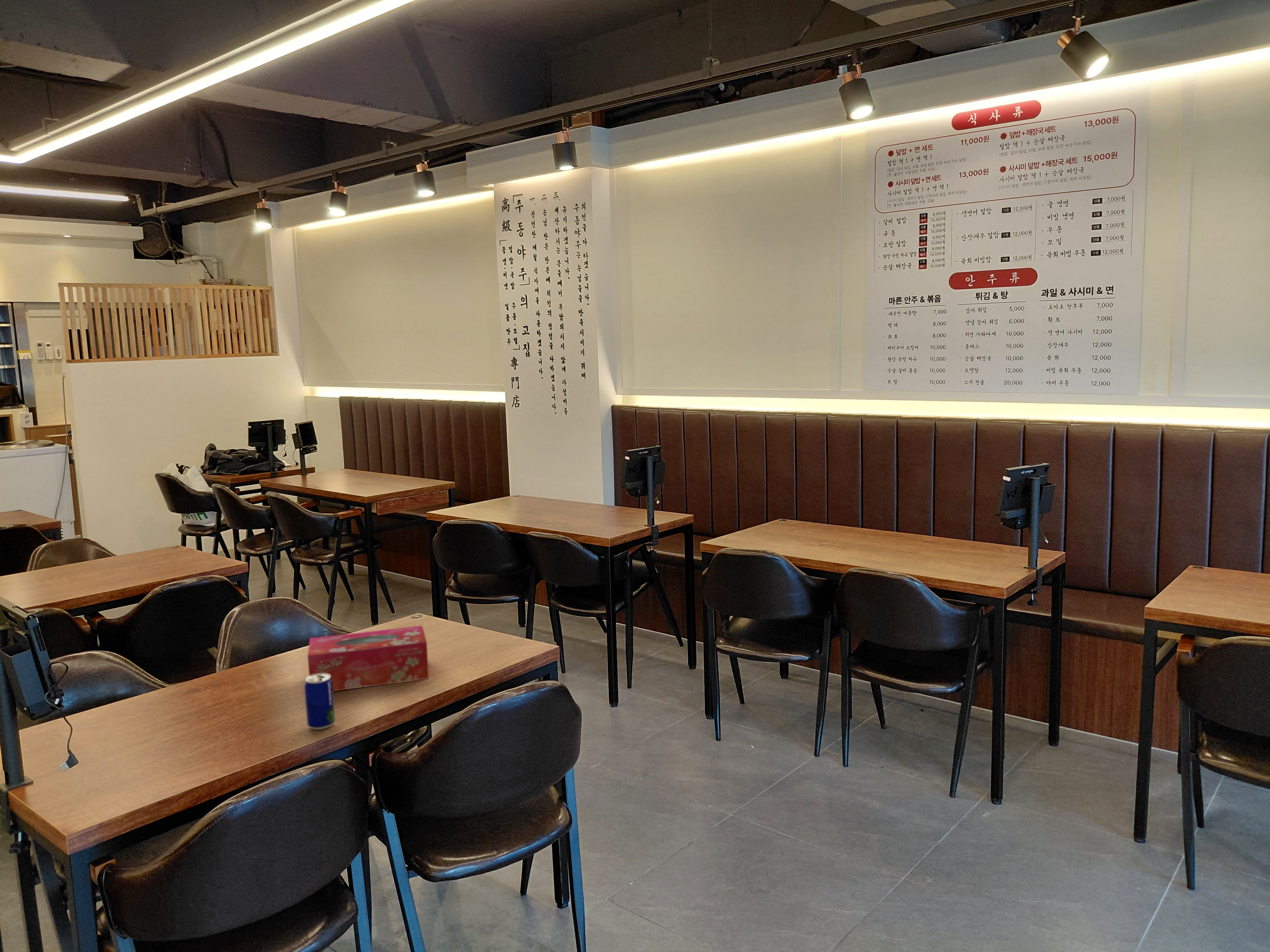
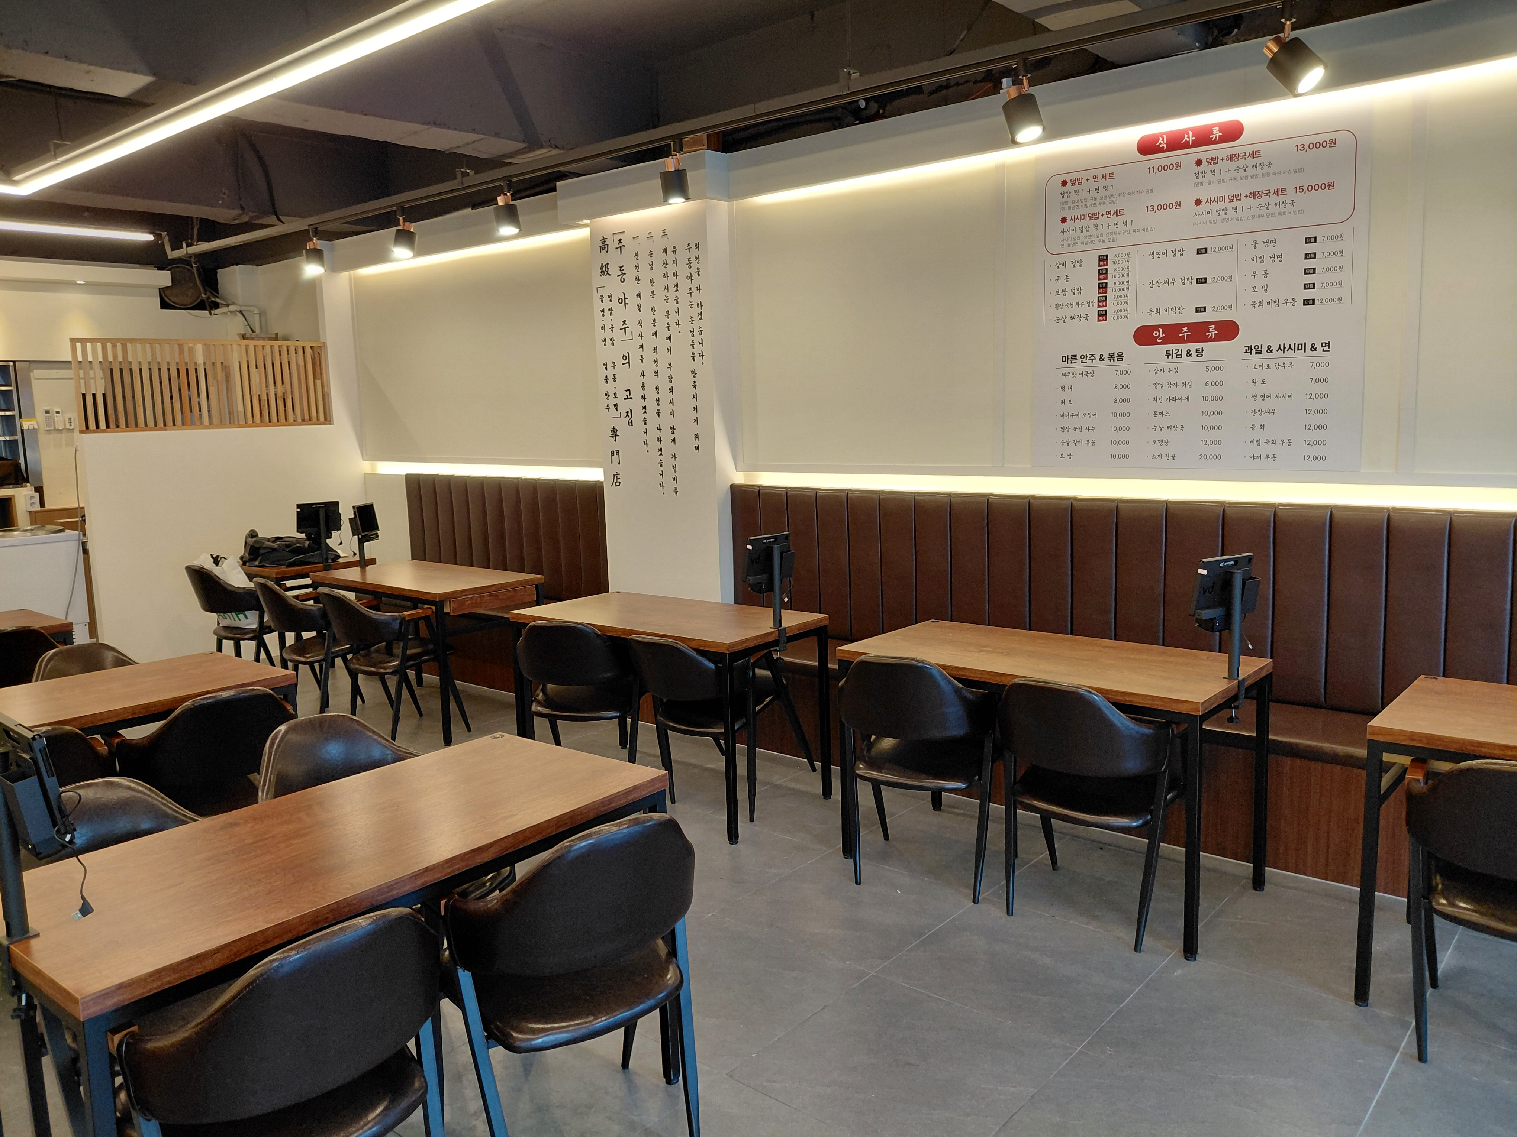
- beer can [303,673,336,730]
- tissue box [307,625,429,691]
